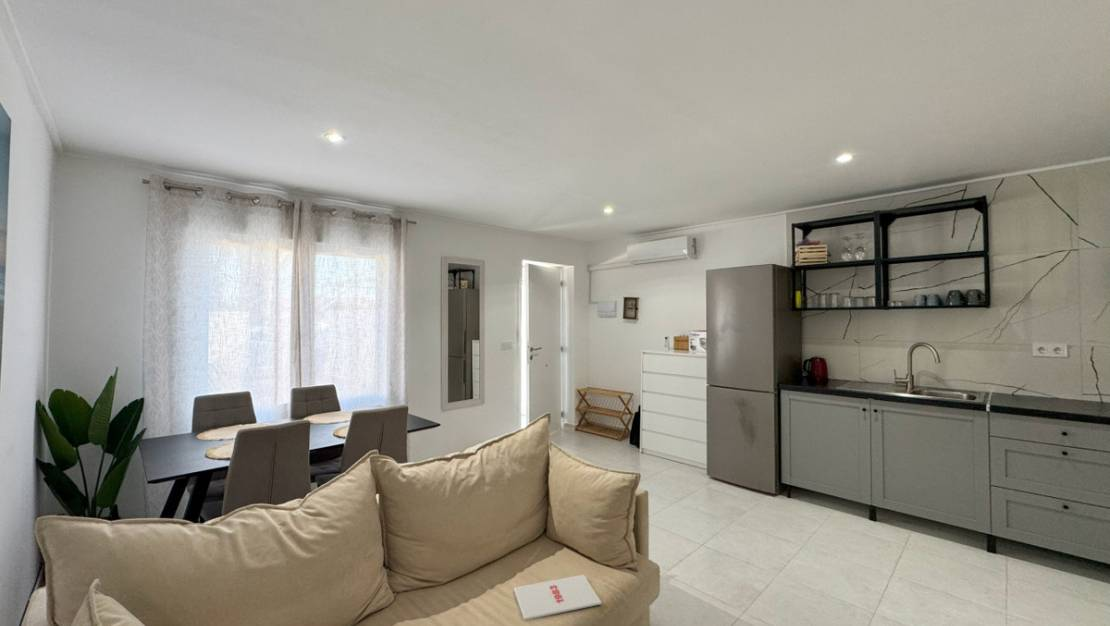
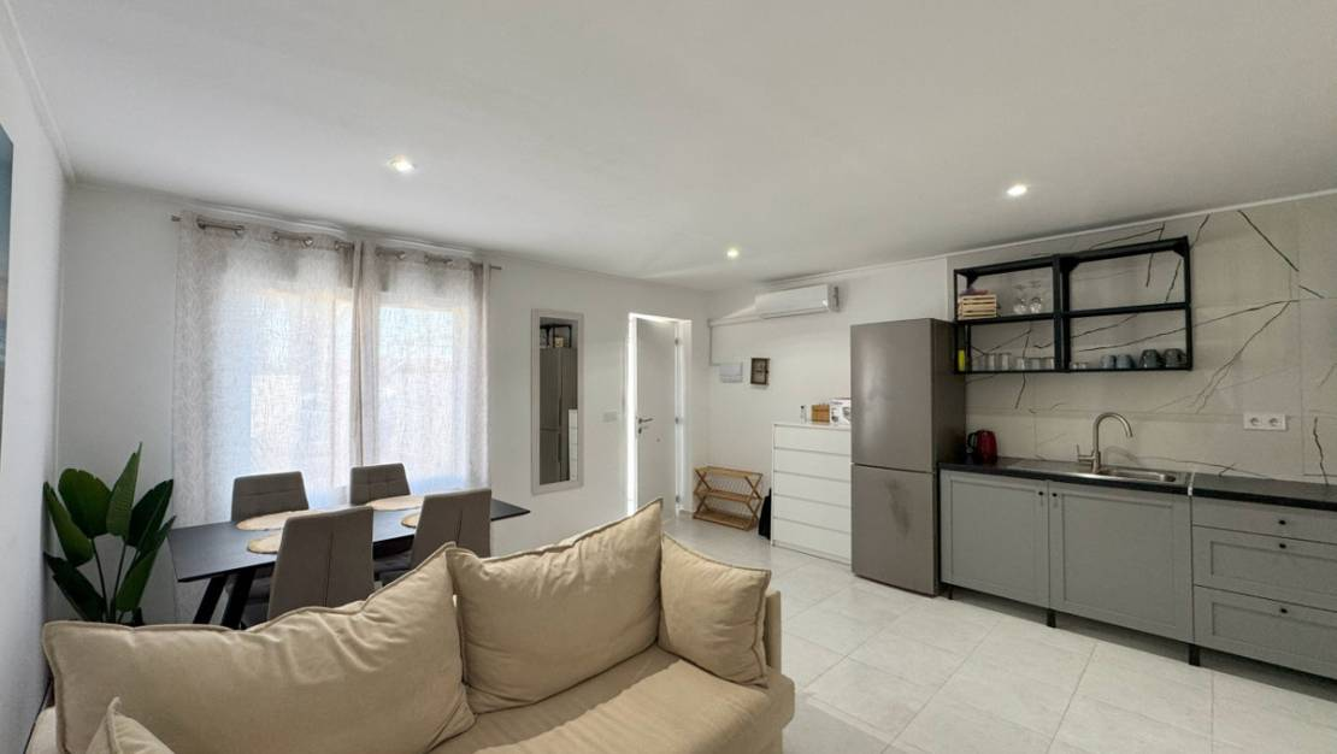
- magazine [513,574,603,621]
